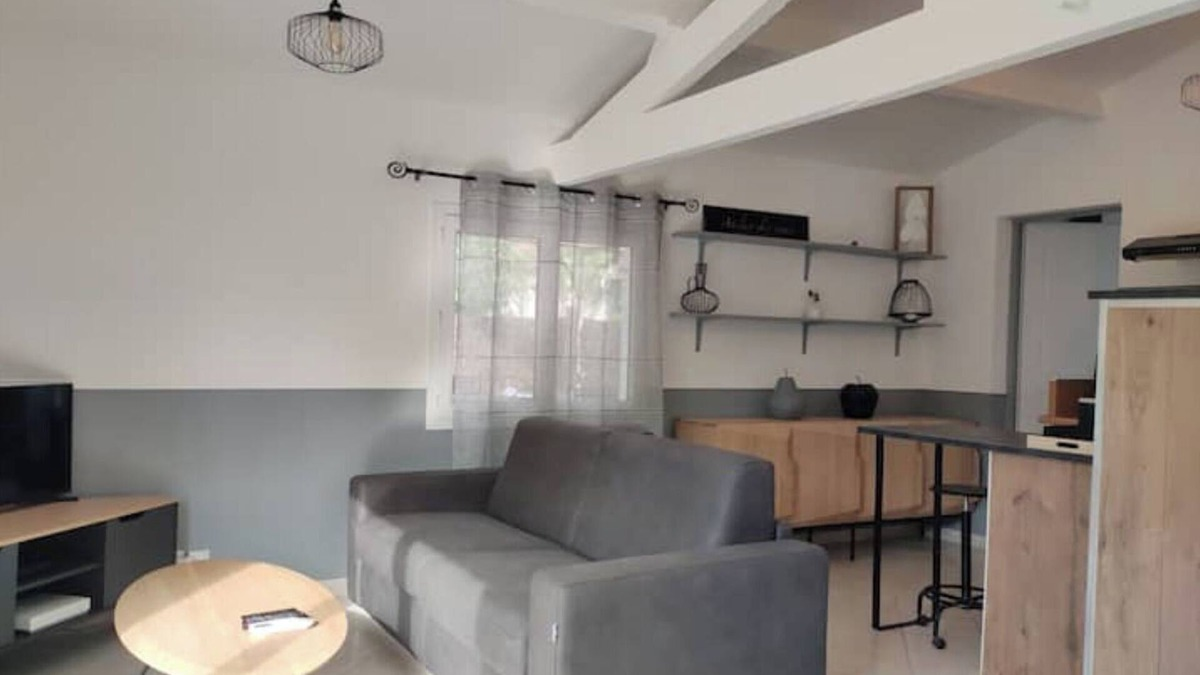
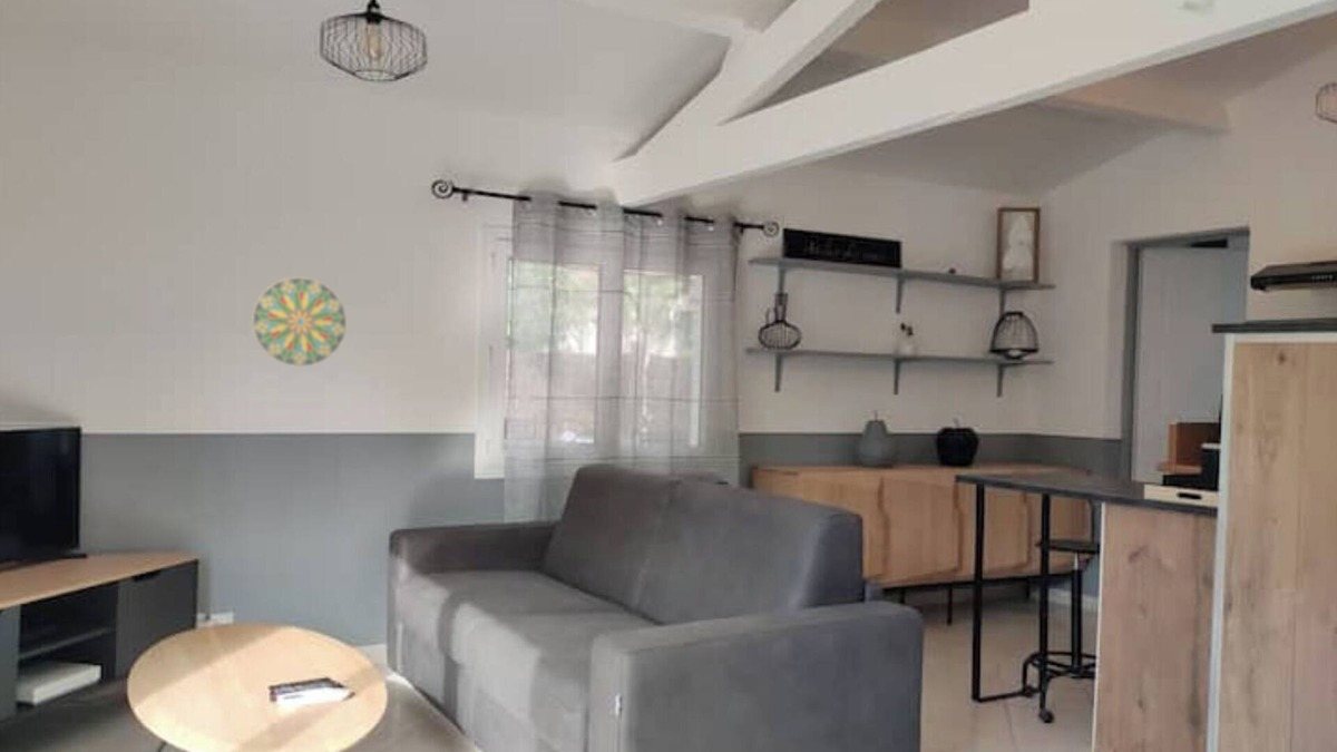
+ decorative plate [251,276,348,368]
